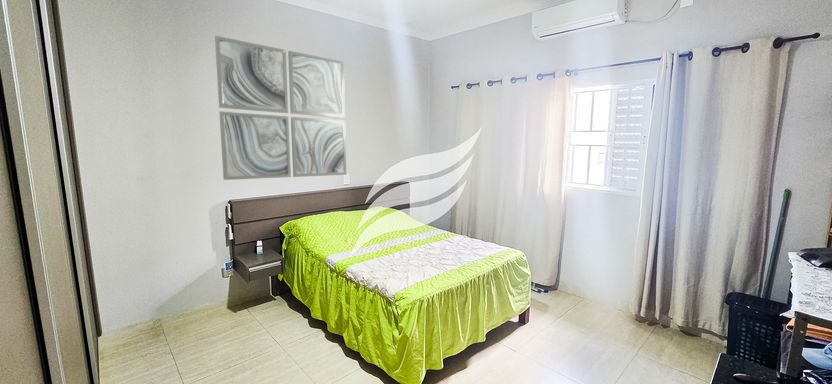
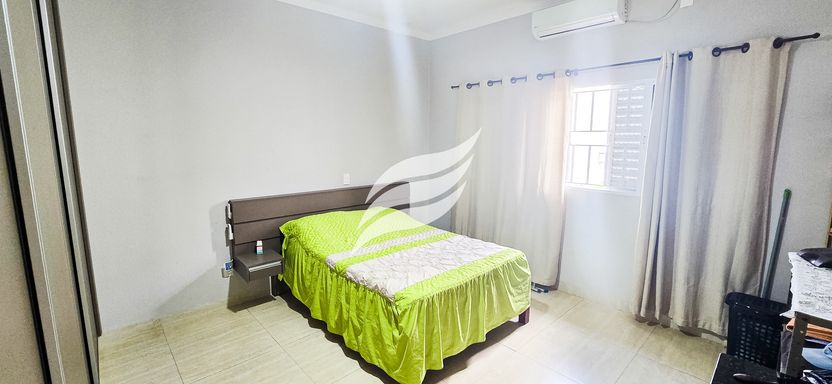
- wall art [214,35,347,181]
